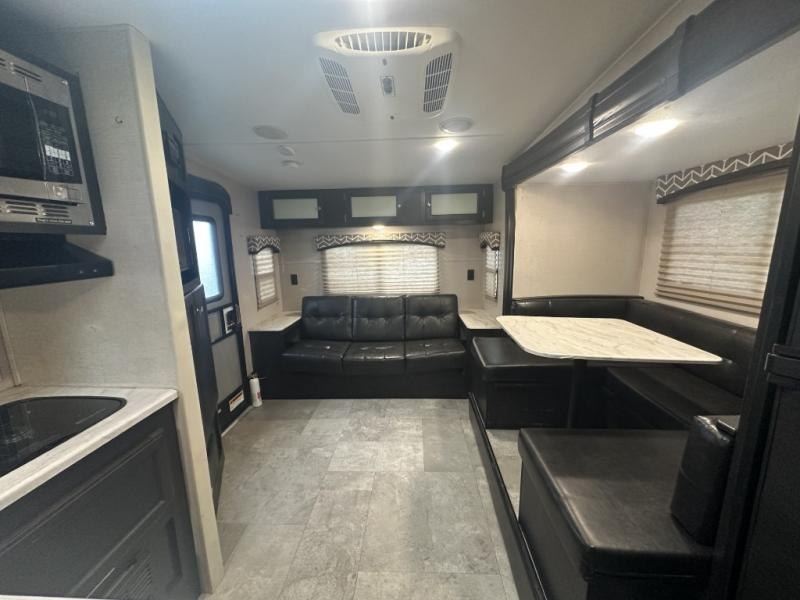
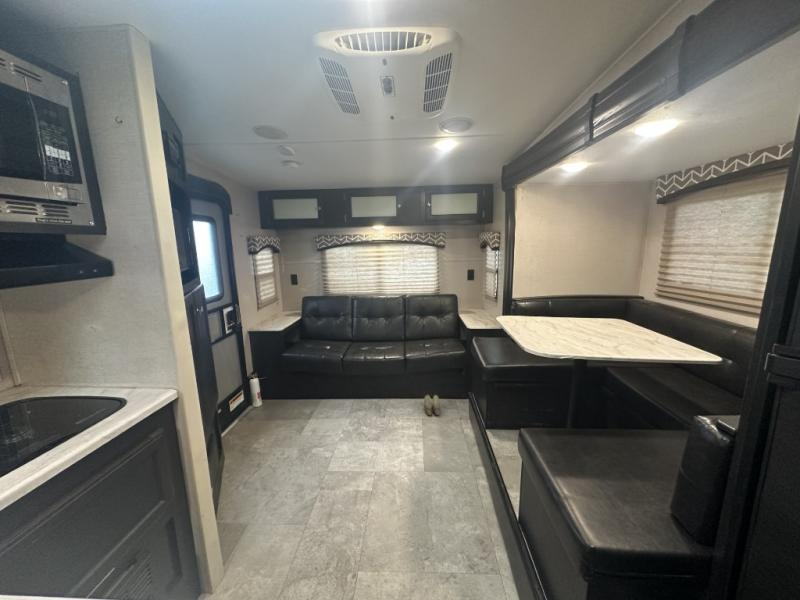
+ slippers [423,394,441,416]
